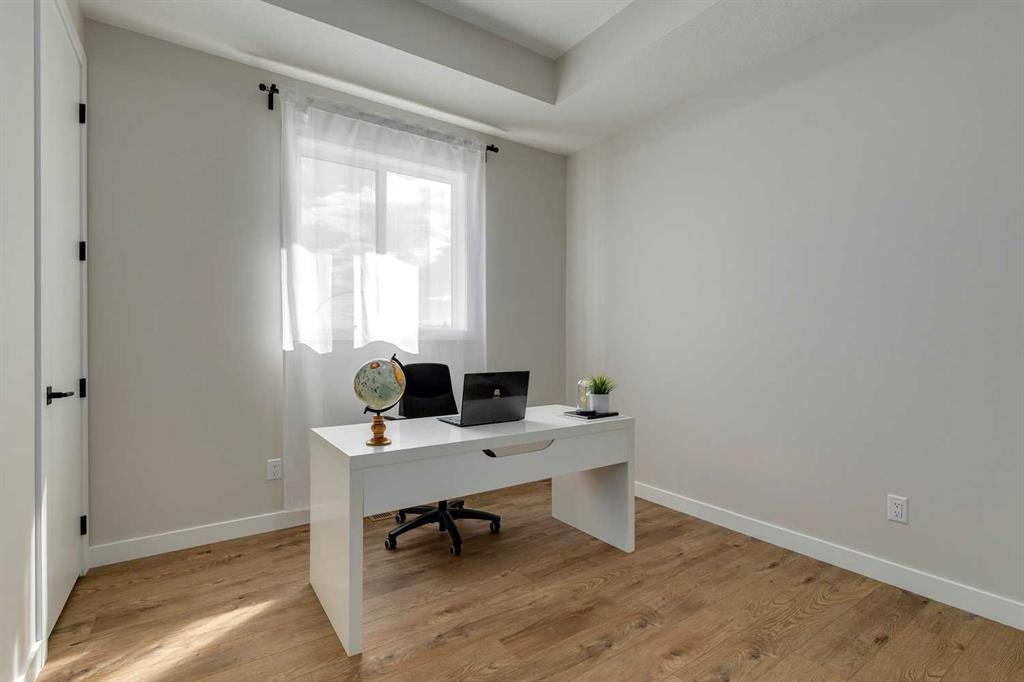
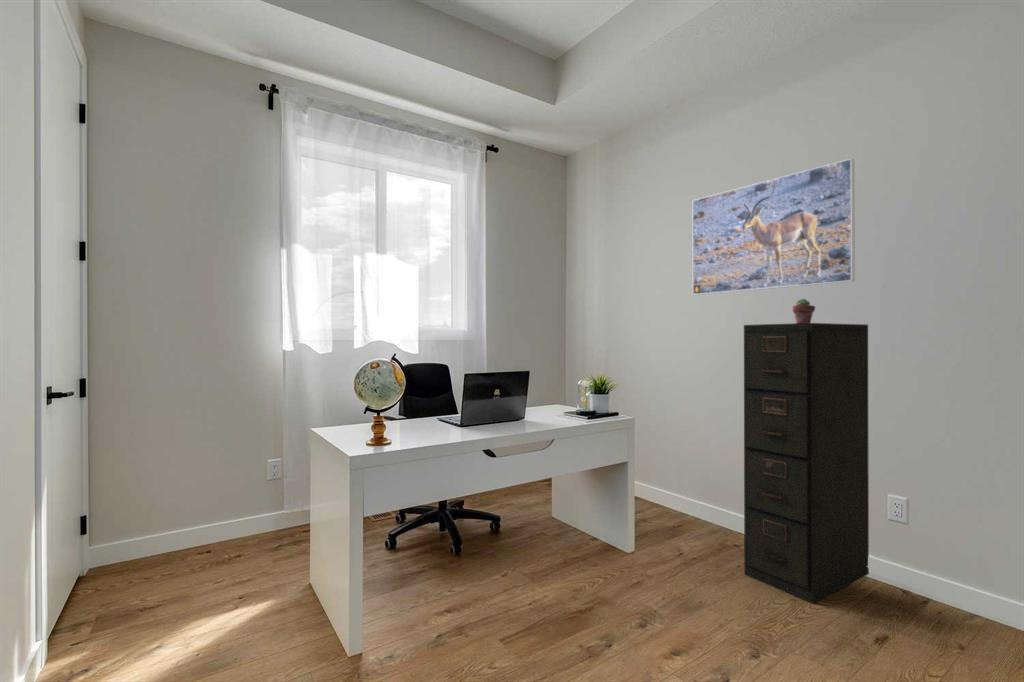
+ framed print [692,157,856,296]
+ filing cabinet [743,322,870,604]
+ potted succulent [792,298,816,323]
